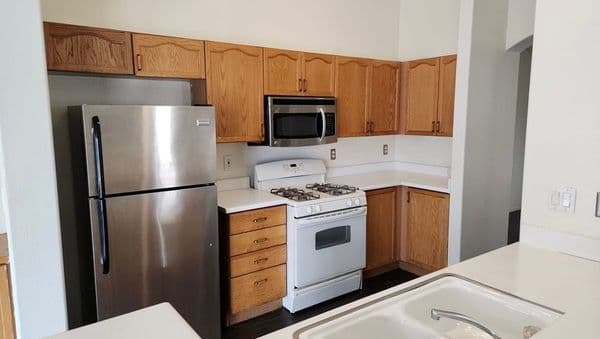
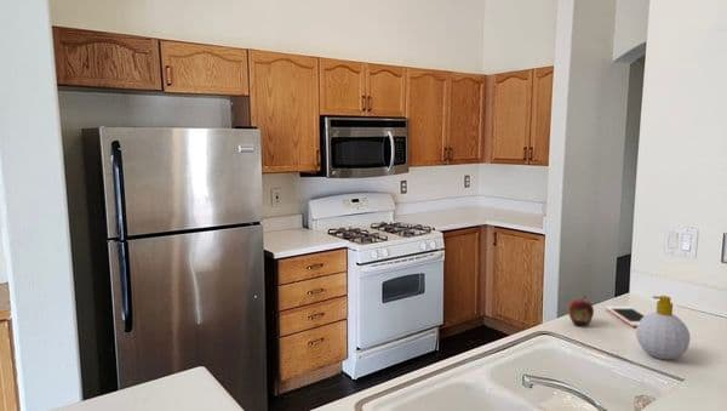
+ soap bottle [635,295,692,361]
+ cell phone [605,306,646,327]
+ fruit [567,295,595,327]
